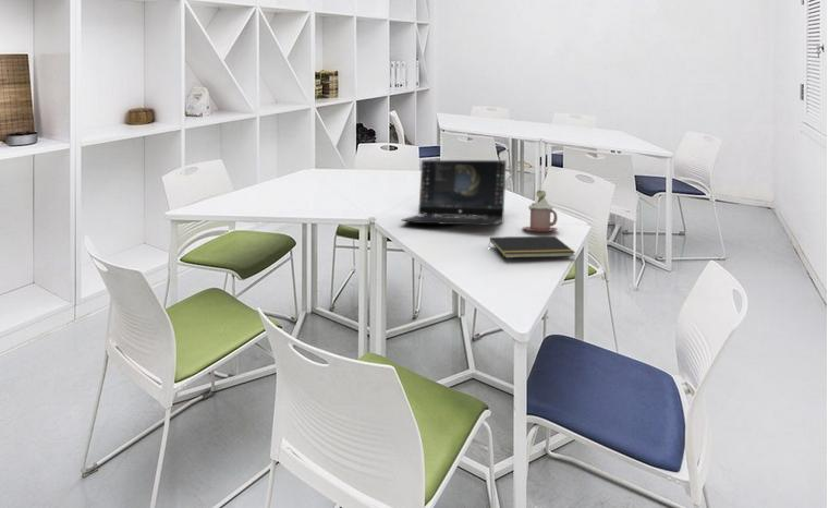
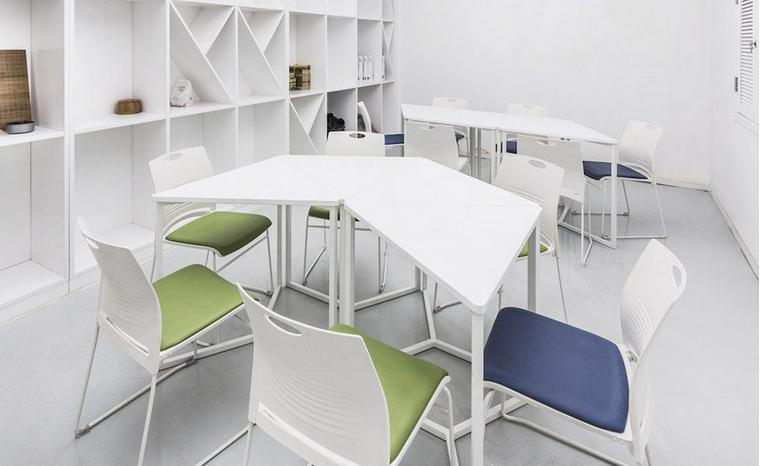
- notepad [488,235,576,259]
- mug [522,190,559,233]
- laptop [400,159,508,227]
